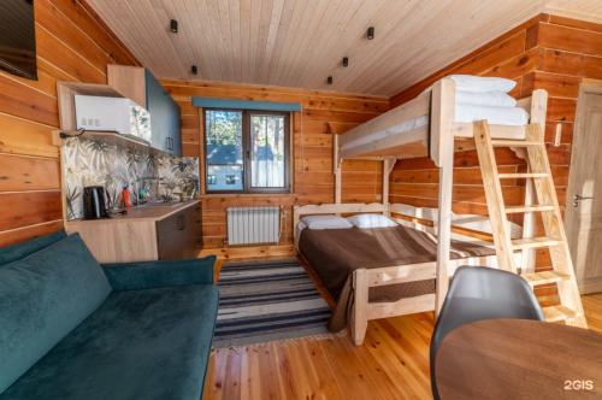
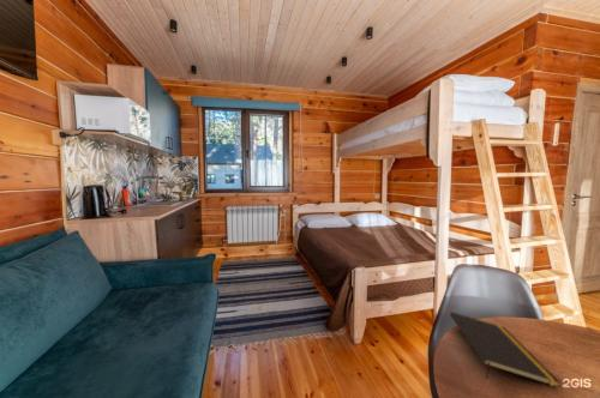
+ notepad [449,310,562,388]
